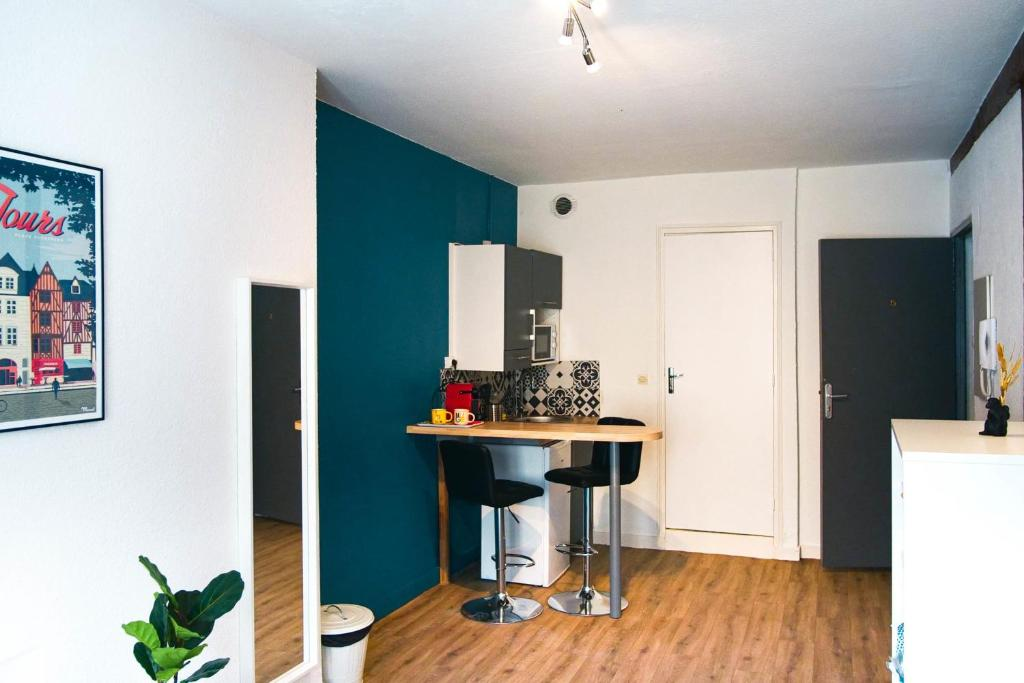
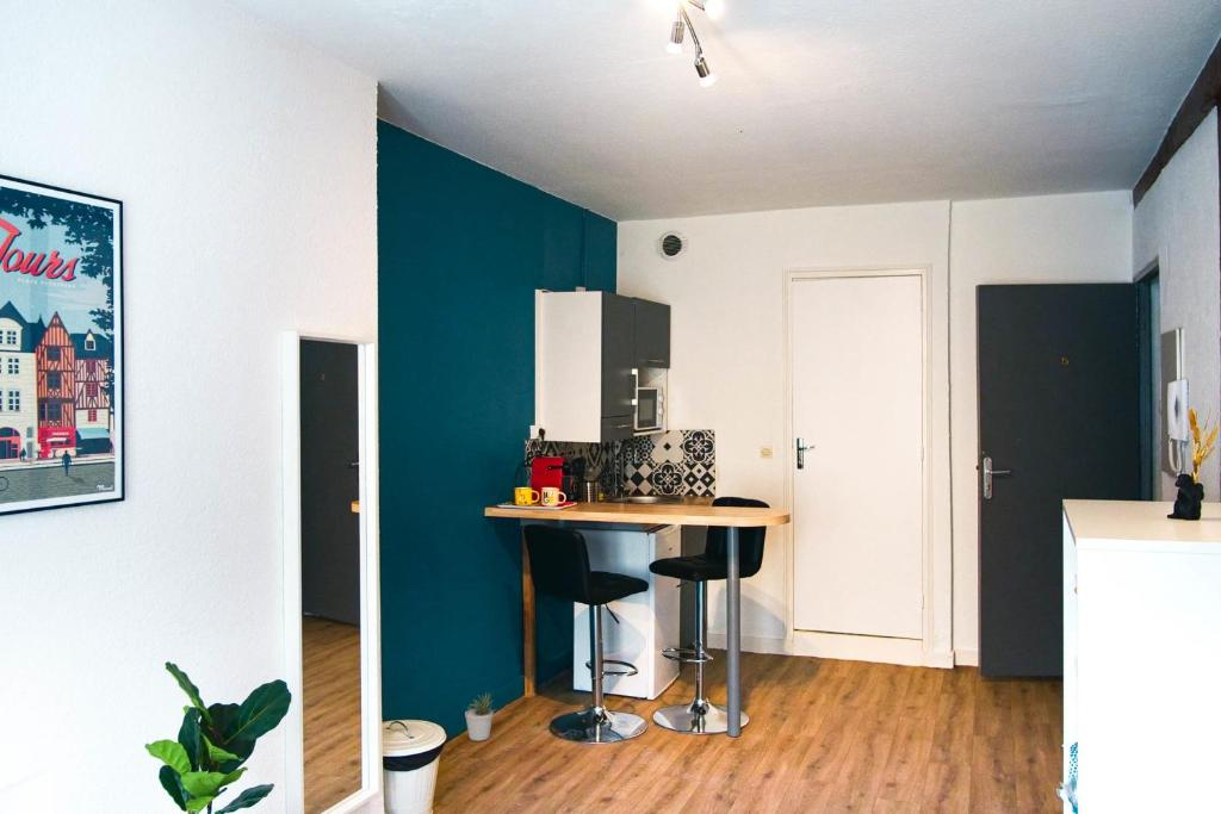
+ potted plant [464,692,497,742]
